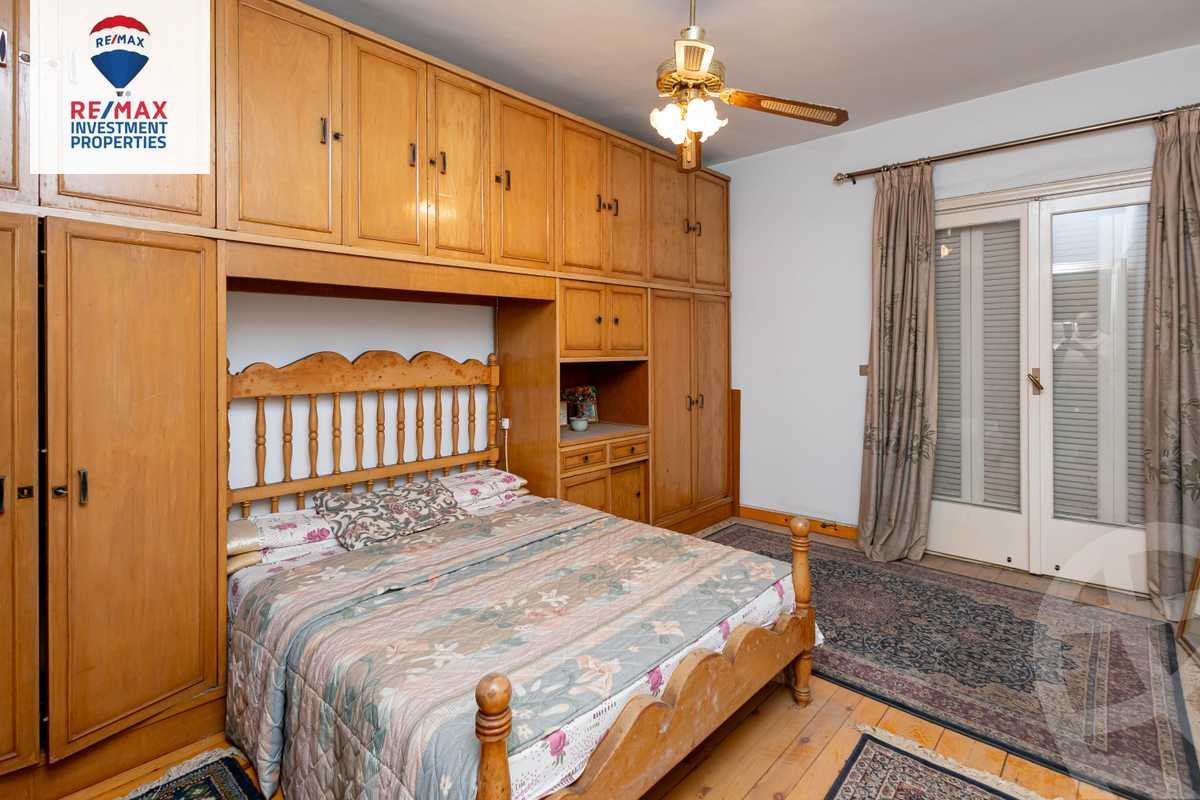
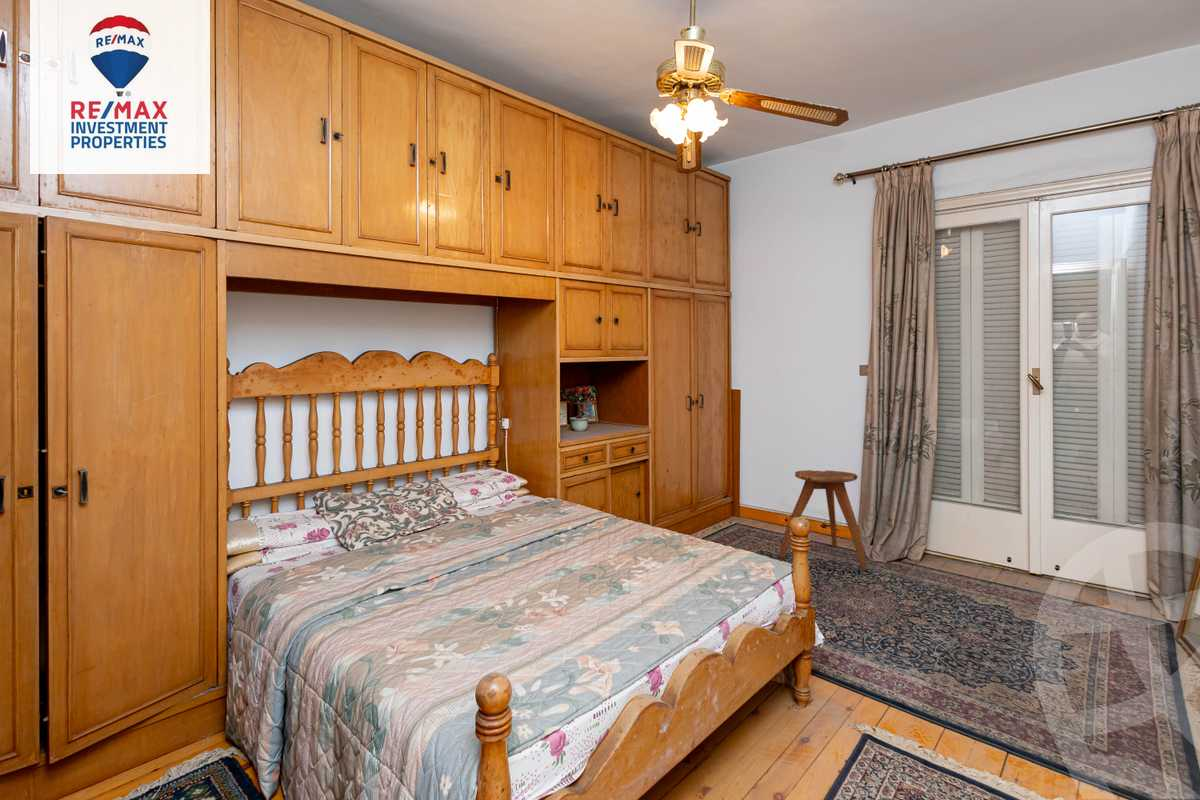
+ stool [778,469,868,571]
